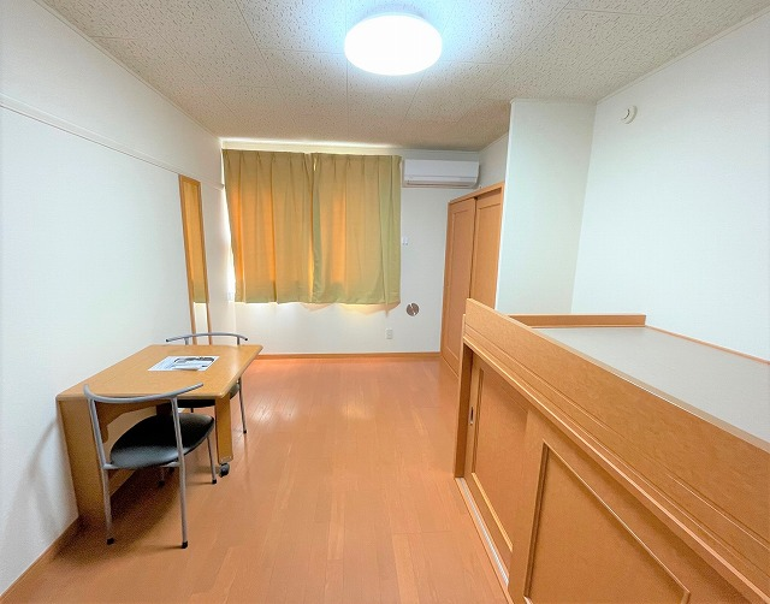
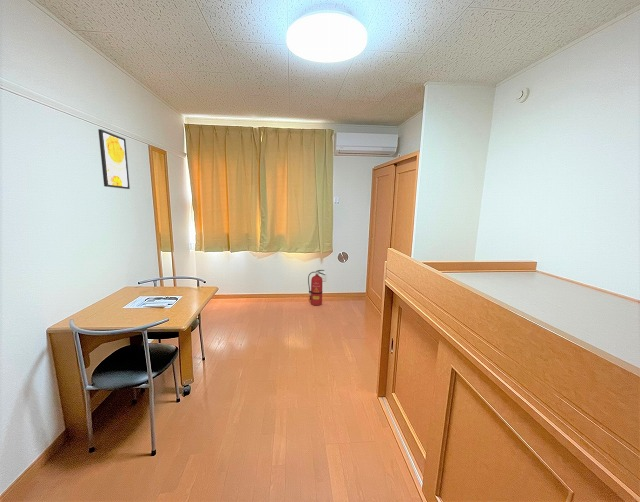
+ fire extinguisher [307,269,326,306]
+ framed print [97,128,131,190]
